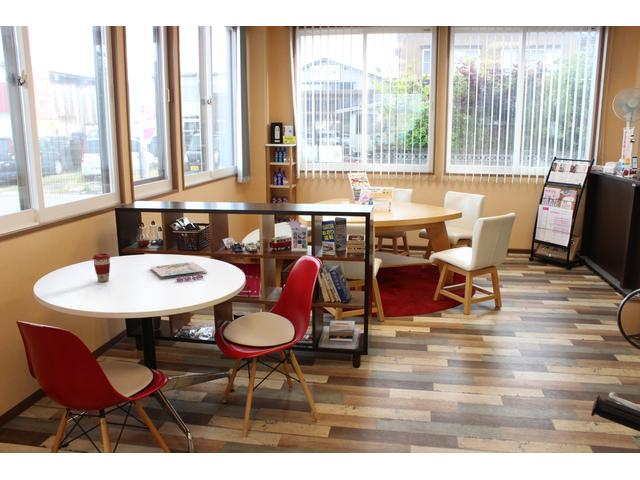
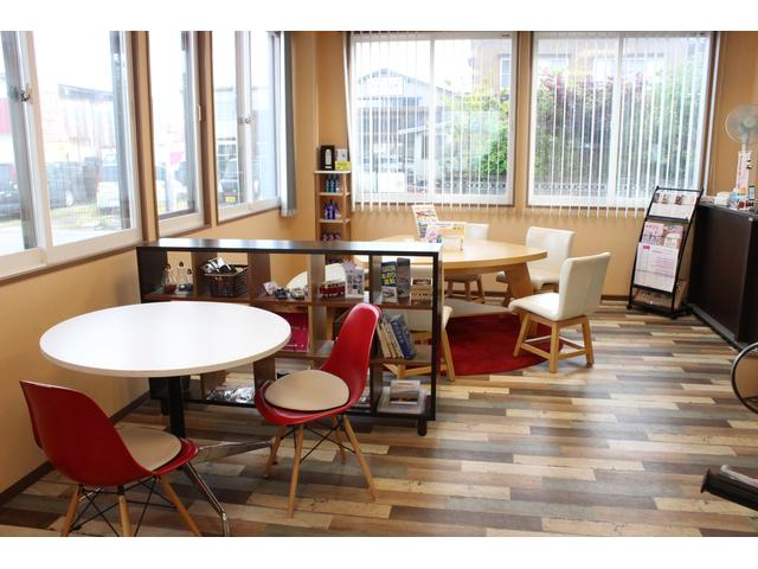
- magazine [149,261,208,282]
- coffee cup [92,253,112,283]
